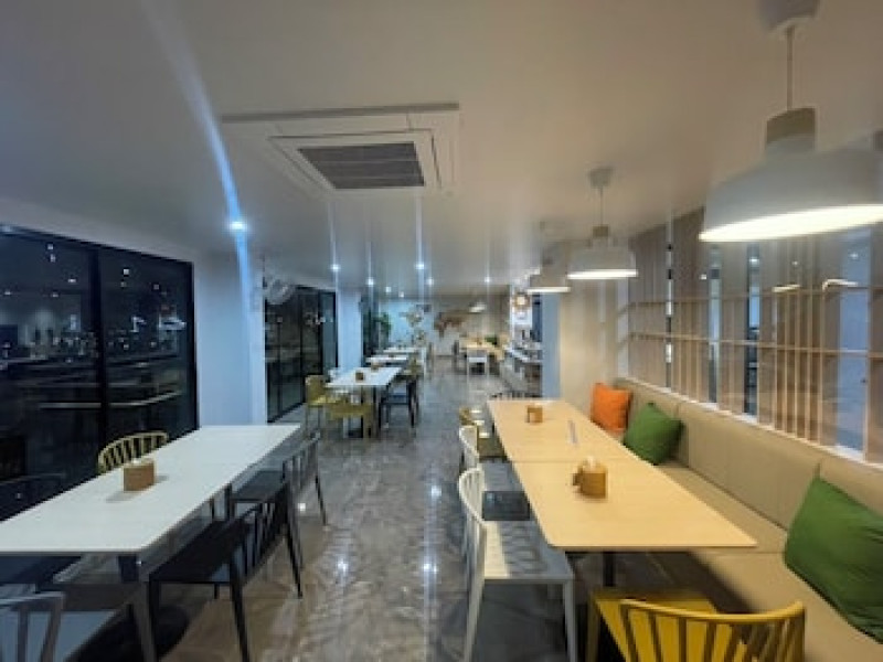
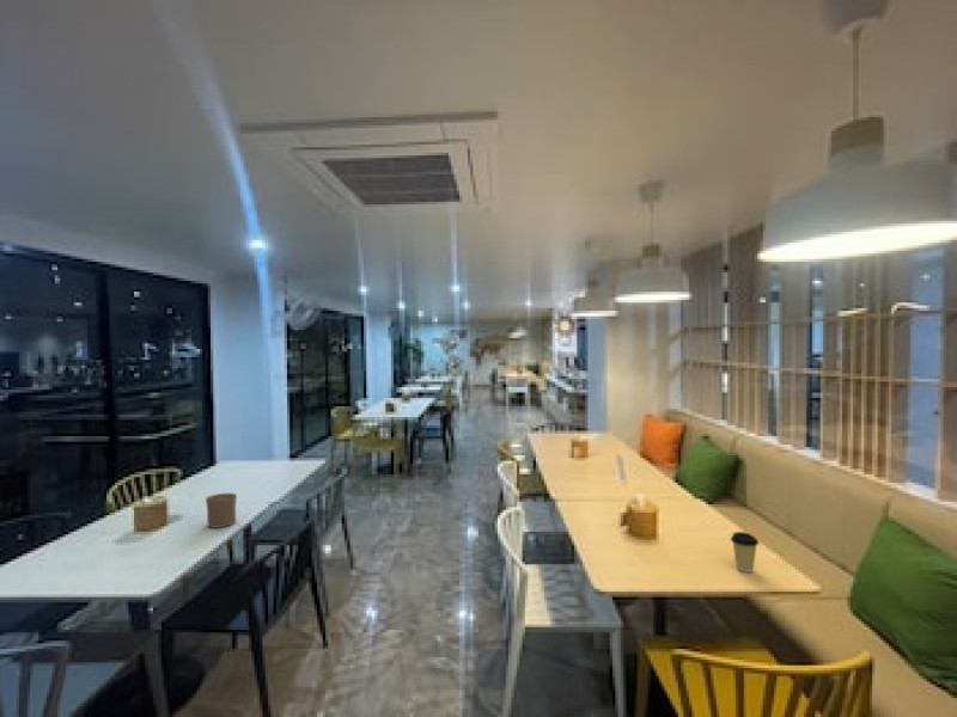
+ cup [205,492,238,529]
+ coffee cup [730,531,760,574]
